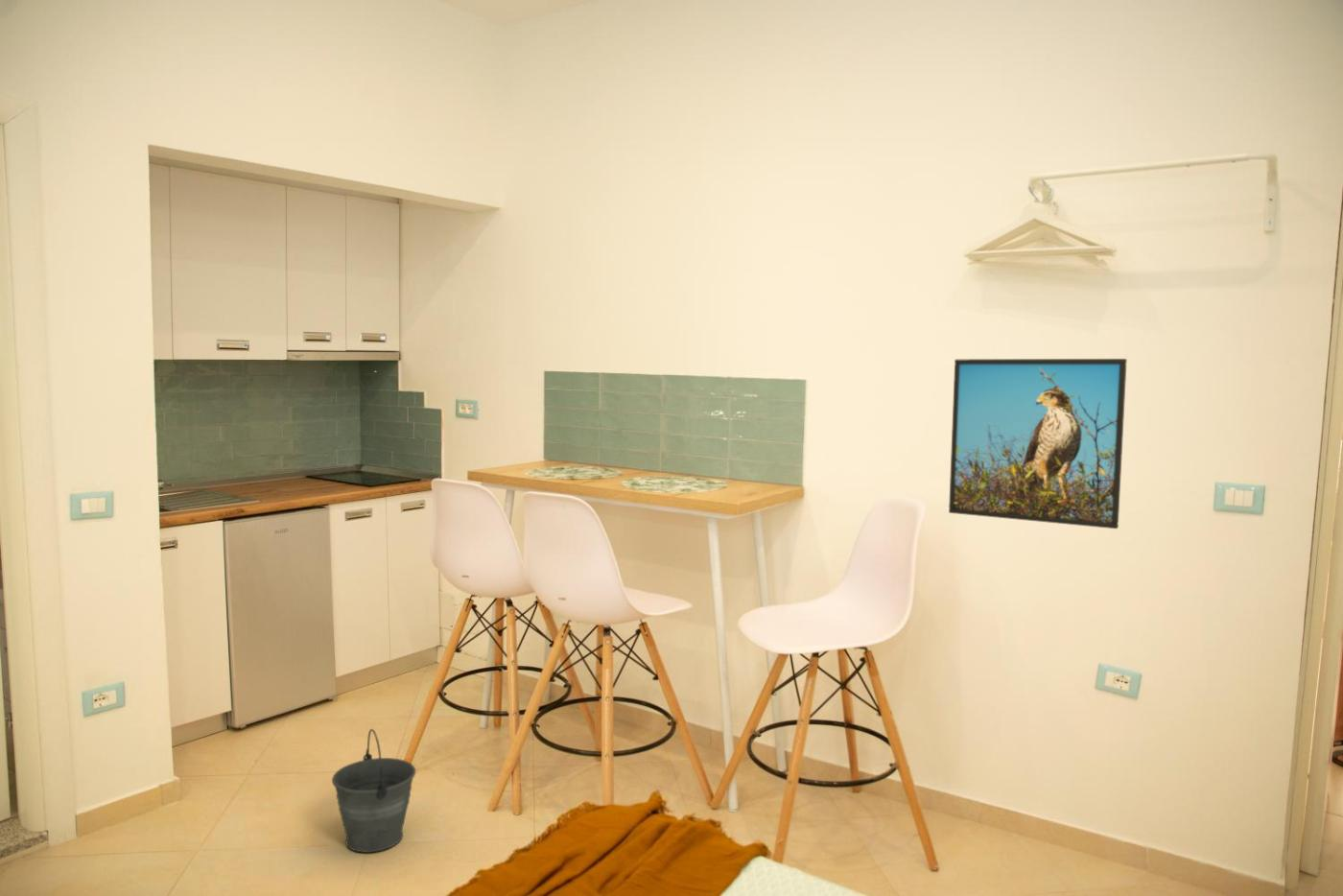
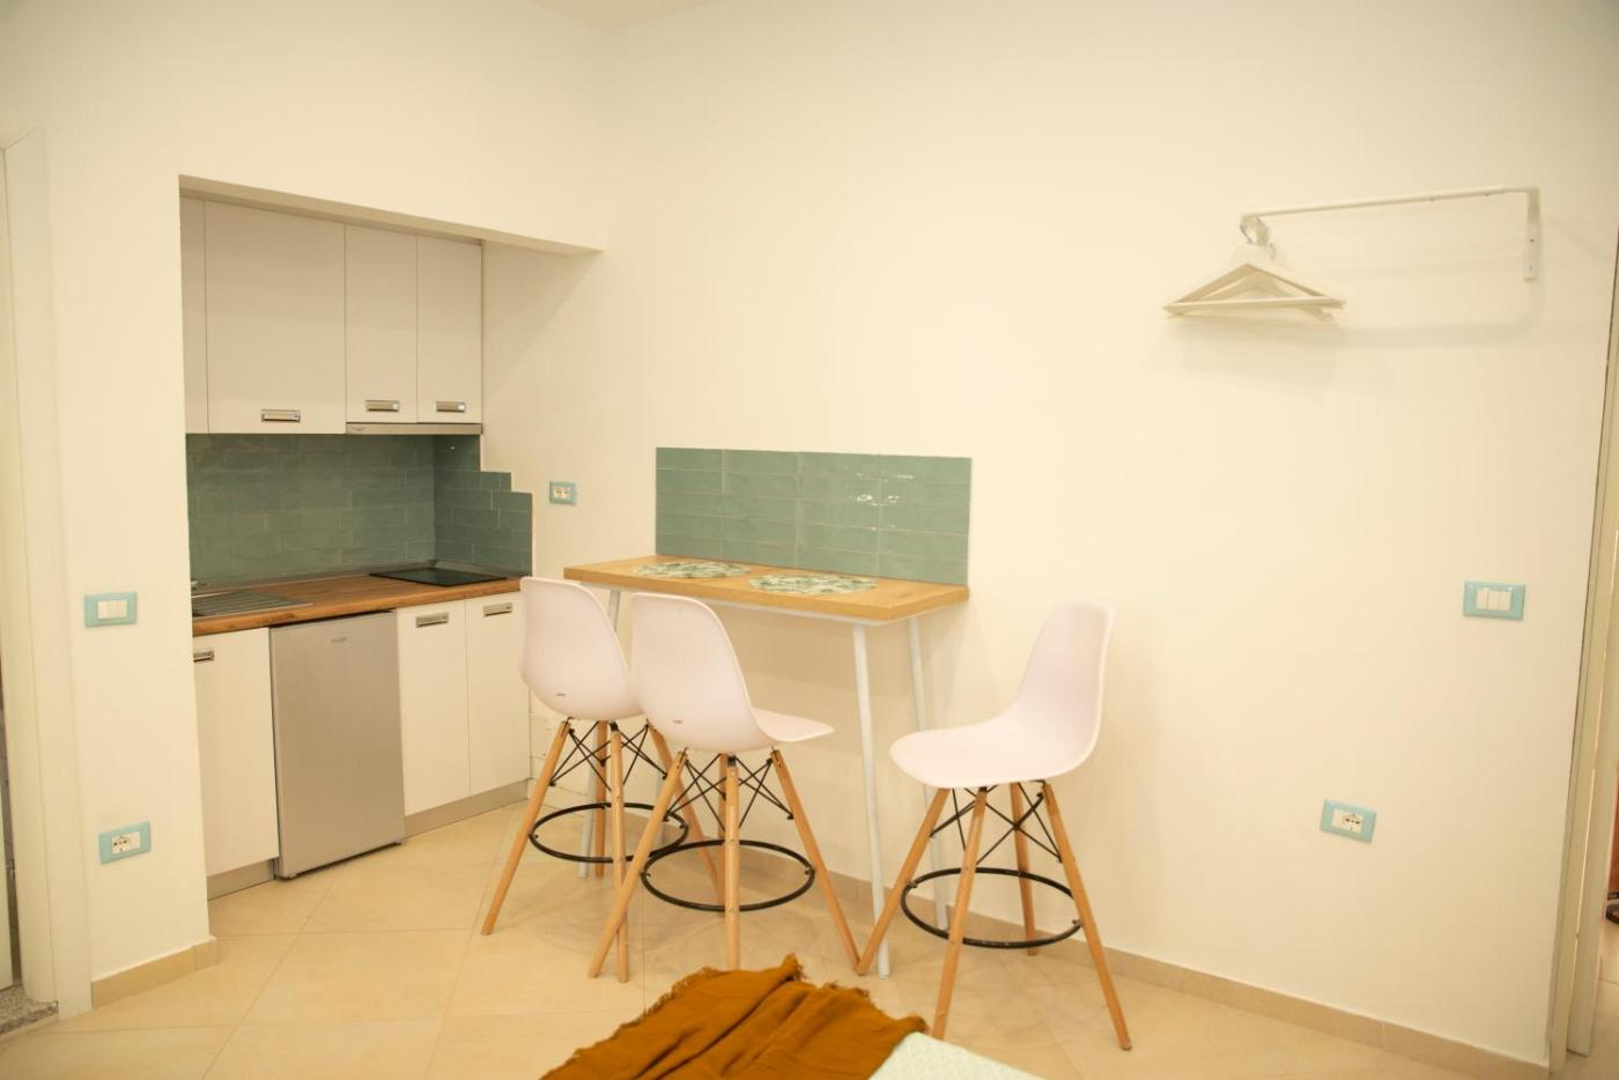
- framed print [948,358,1128,530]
- bucket [331,728,417,854]
